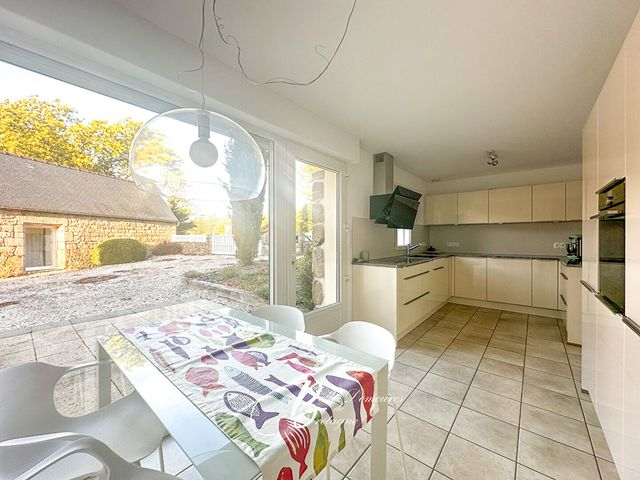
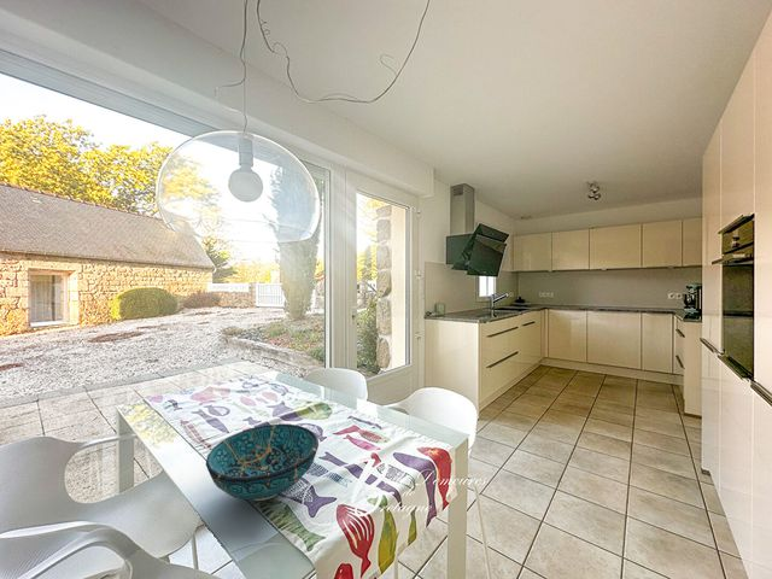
+ decorative bowl [205,423,320,502]
